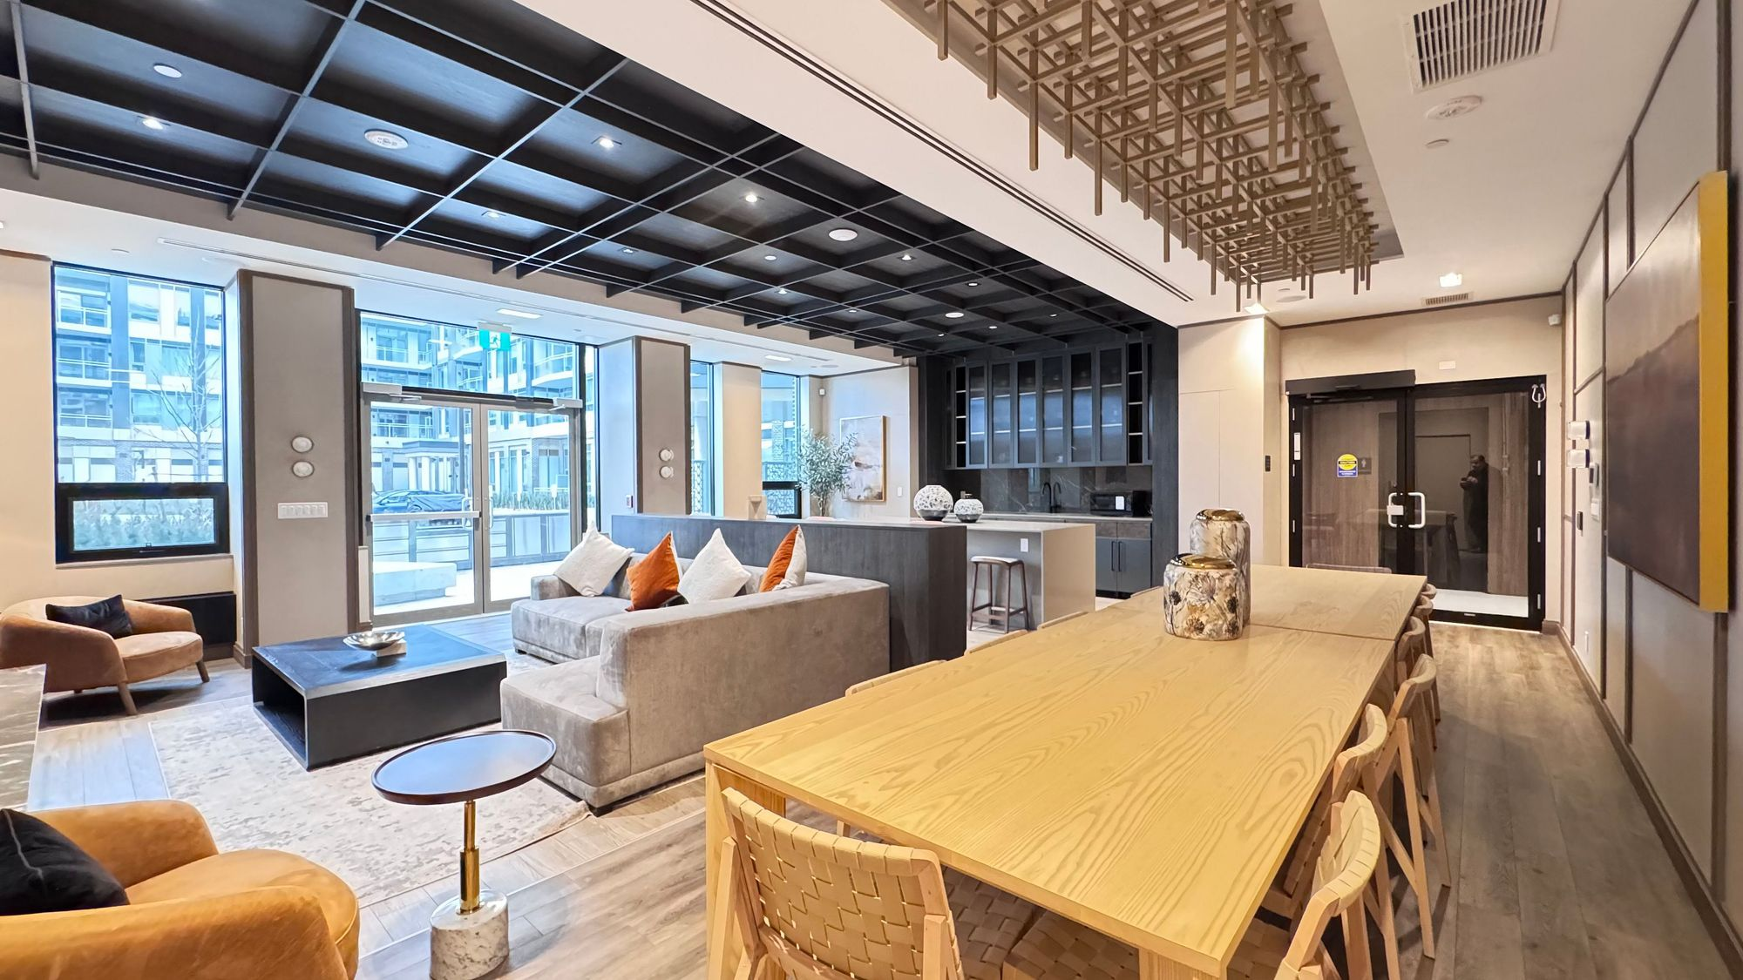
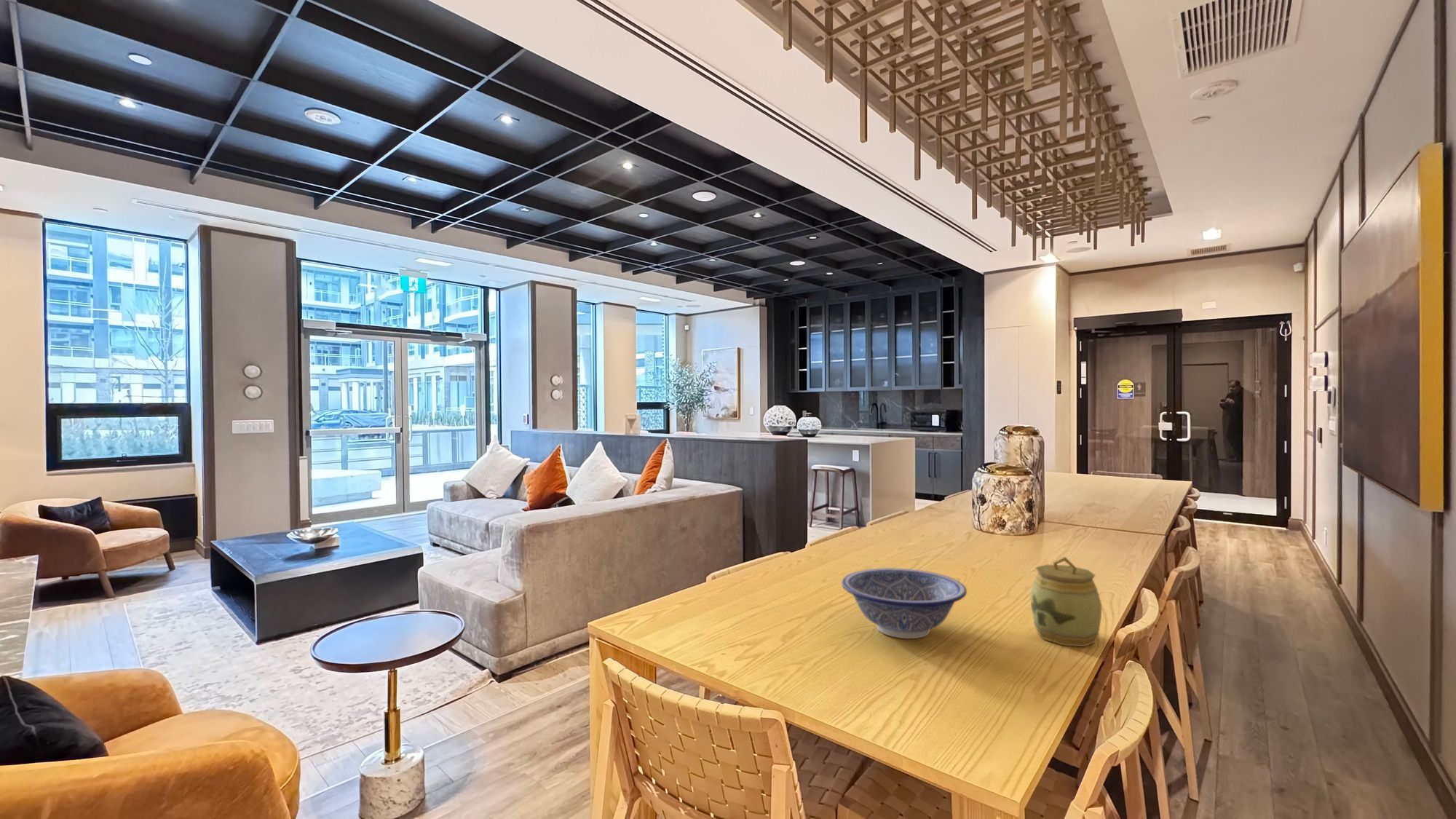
+ jar [1029,556,1102,647]
+ decorative bowl [841,567,968,639]
